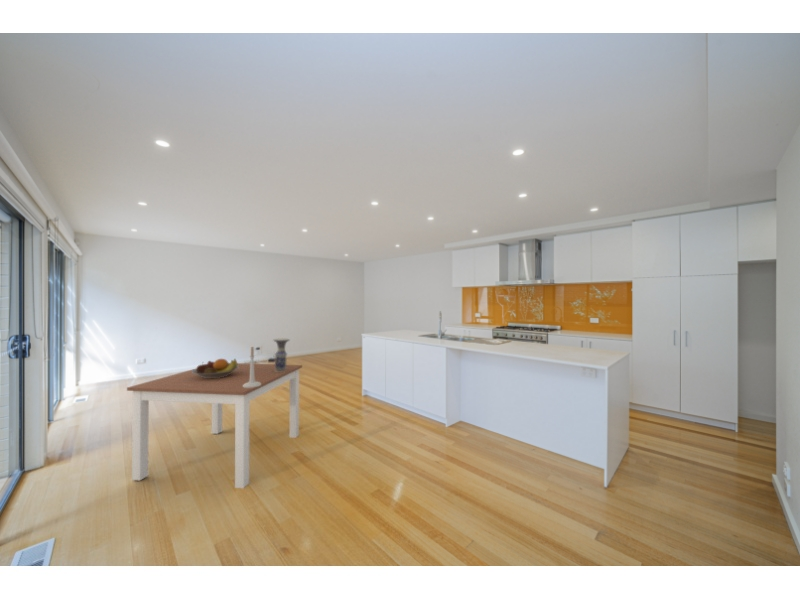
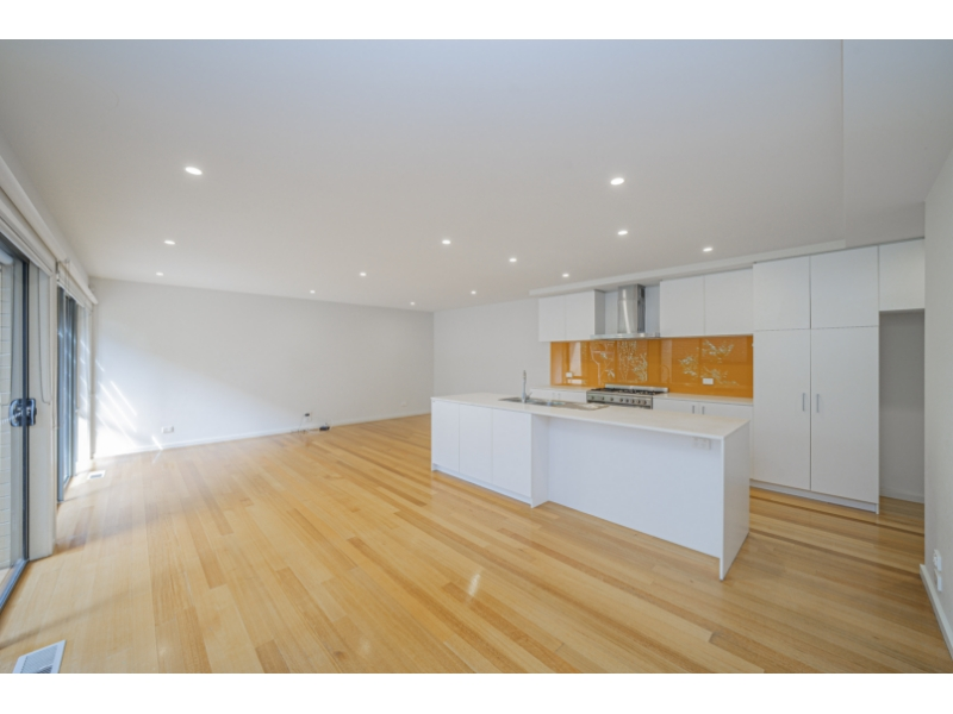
- fruit bowl [192,358,239,378]
- dining table [126,362,303,489]
- candlestick [243,346,261,388]
- vase [272,337,291,372]
